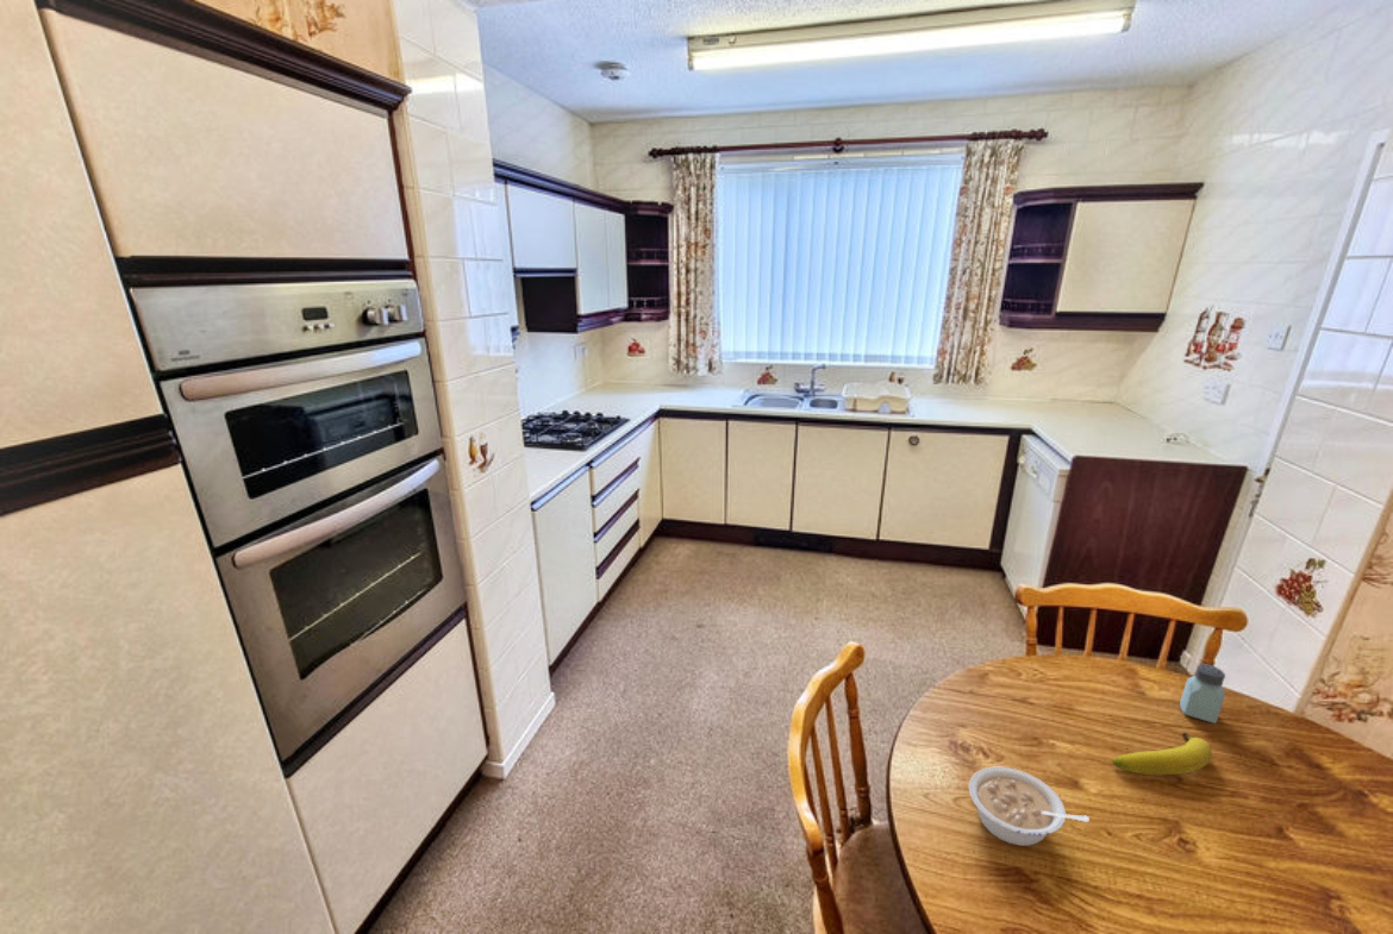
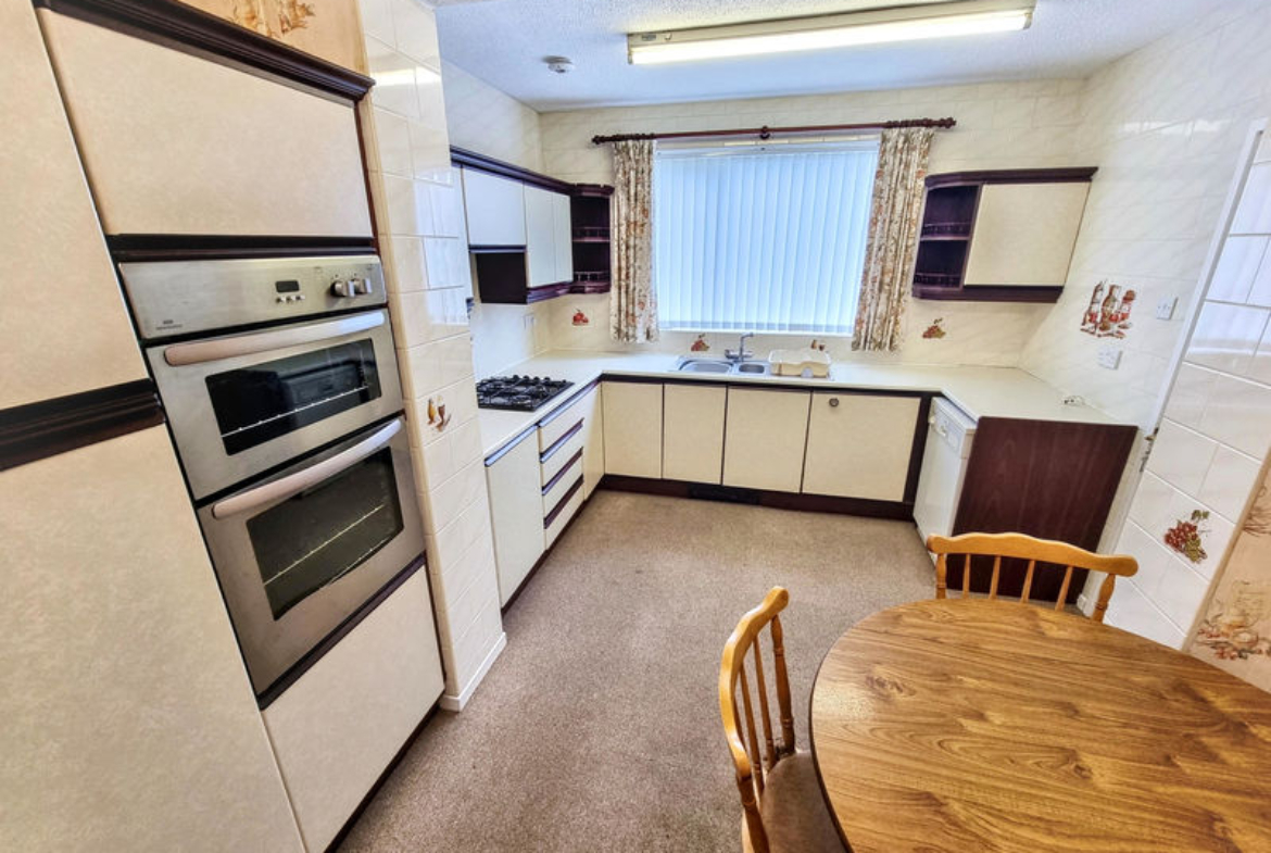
- legume [967,766,1091,847]
- saltshaker [1179,663,1226,725]
- fruit [1111,732,1213,776]
